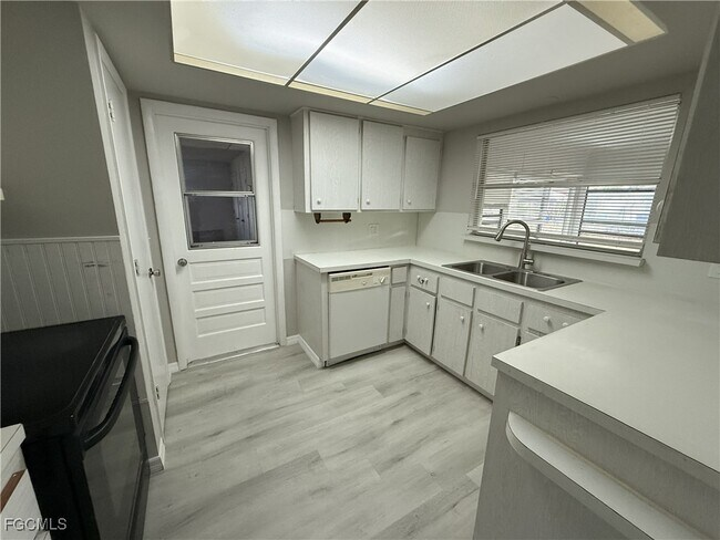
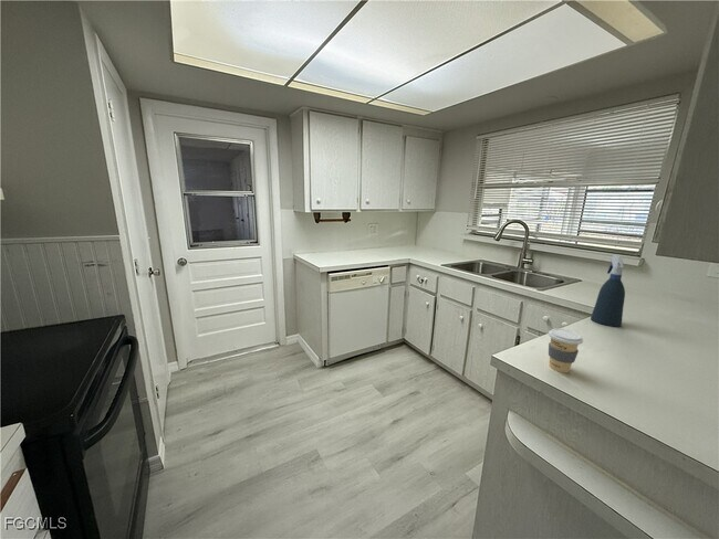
+ coffee cup [548,328,584,373]
+ spray bottle [590,254,626,327]
